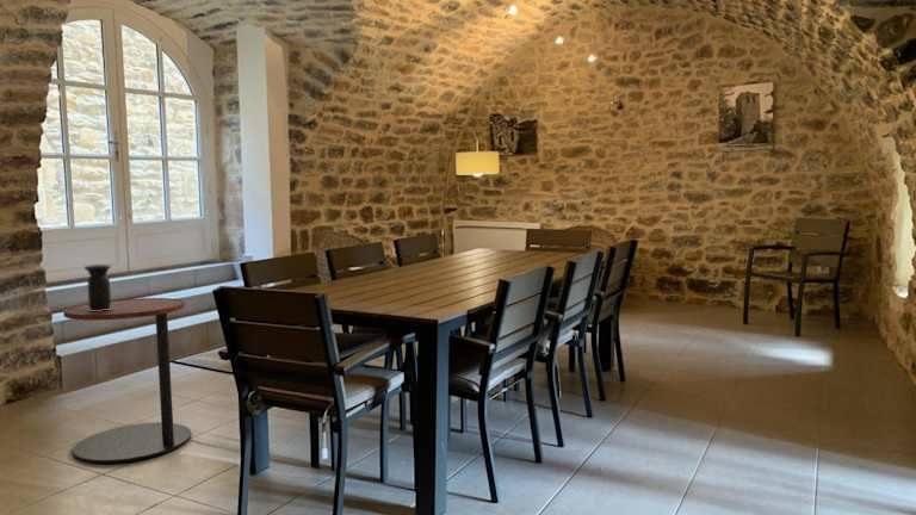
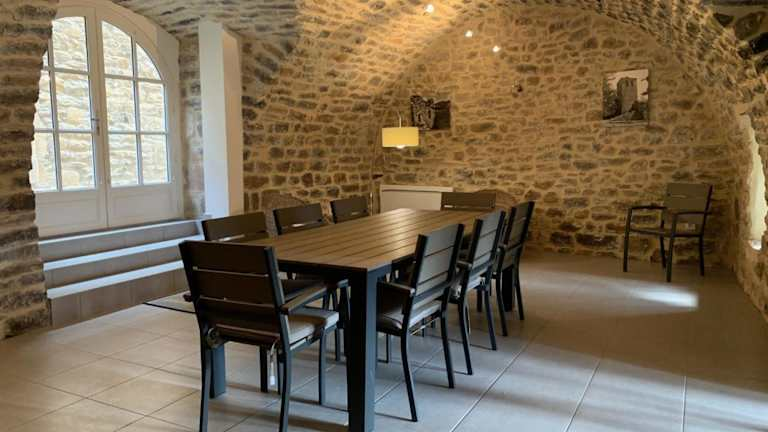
- side table [62,297,192,464]
- vase [83,263,112,311]
